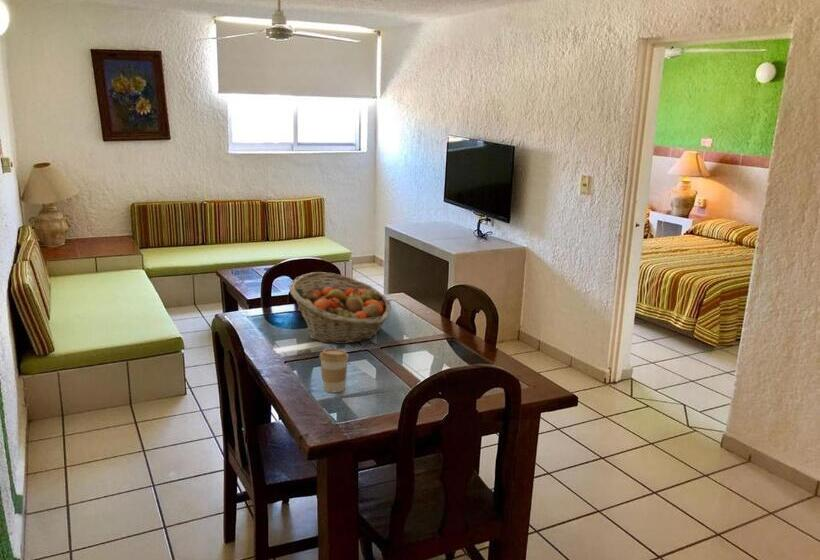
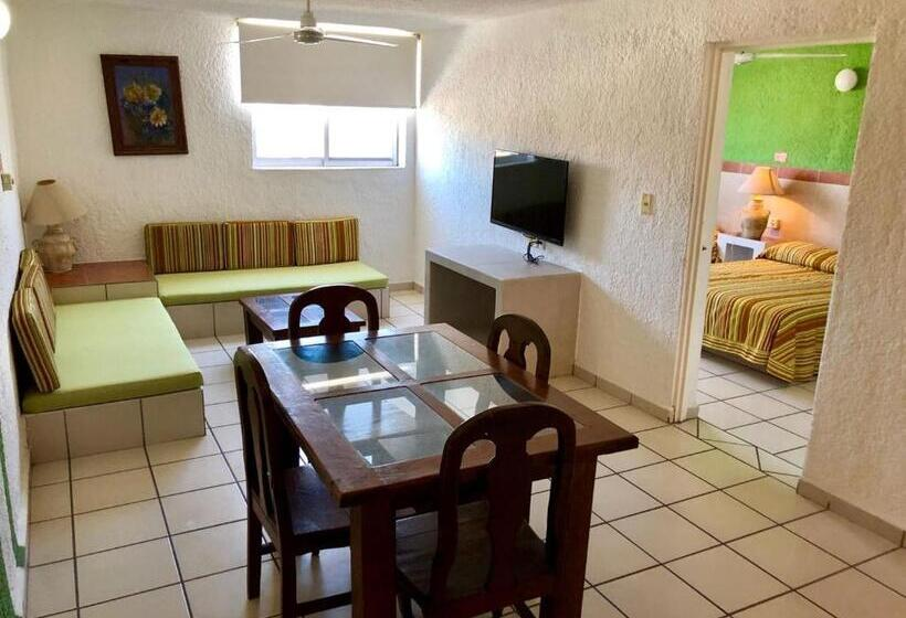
- fruit basket [288,271,392,344]
- coffee cup [319,348,350,393]
